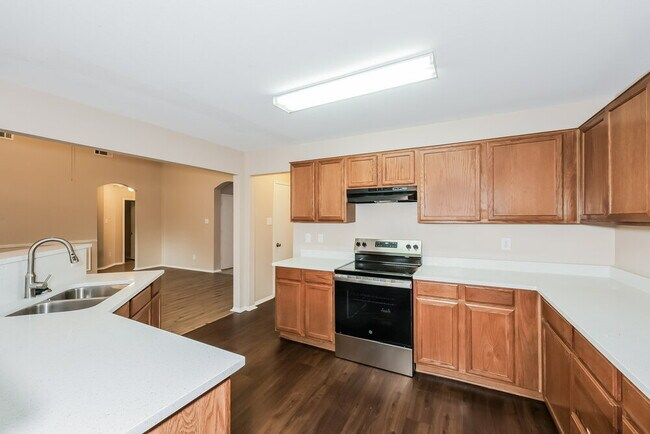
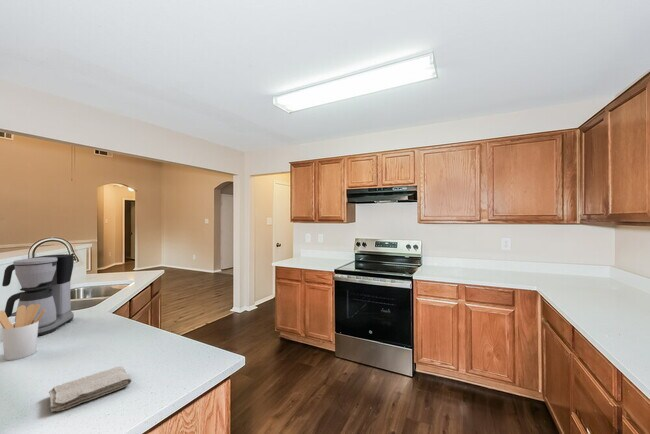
+ washcloth [48,365,132,413]
+ coffee maker [1,253,75,336]
+ utensil holder [0,304,45,361]
